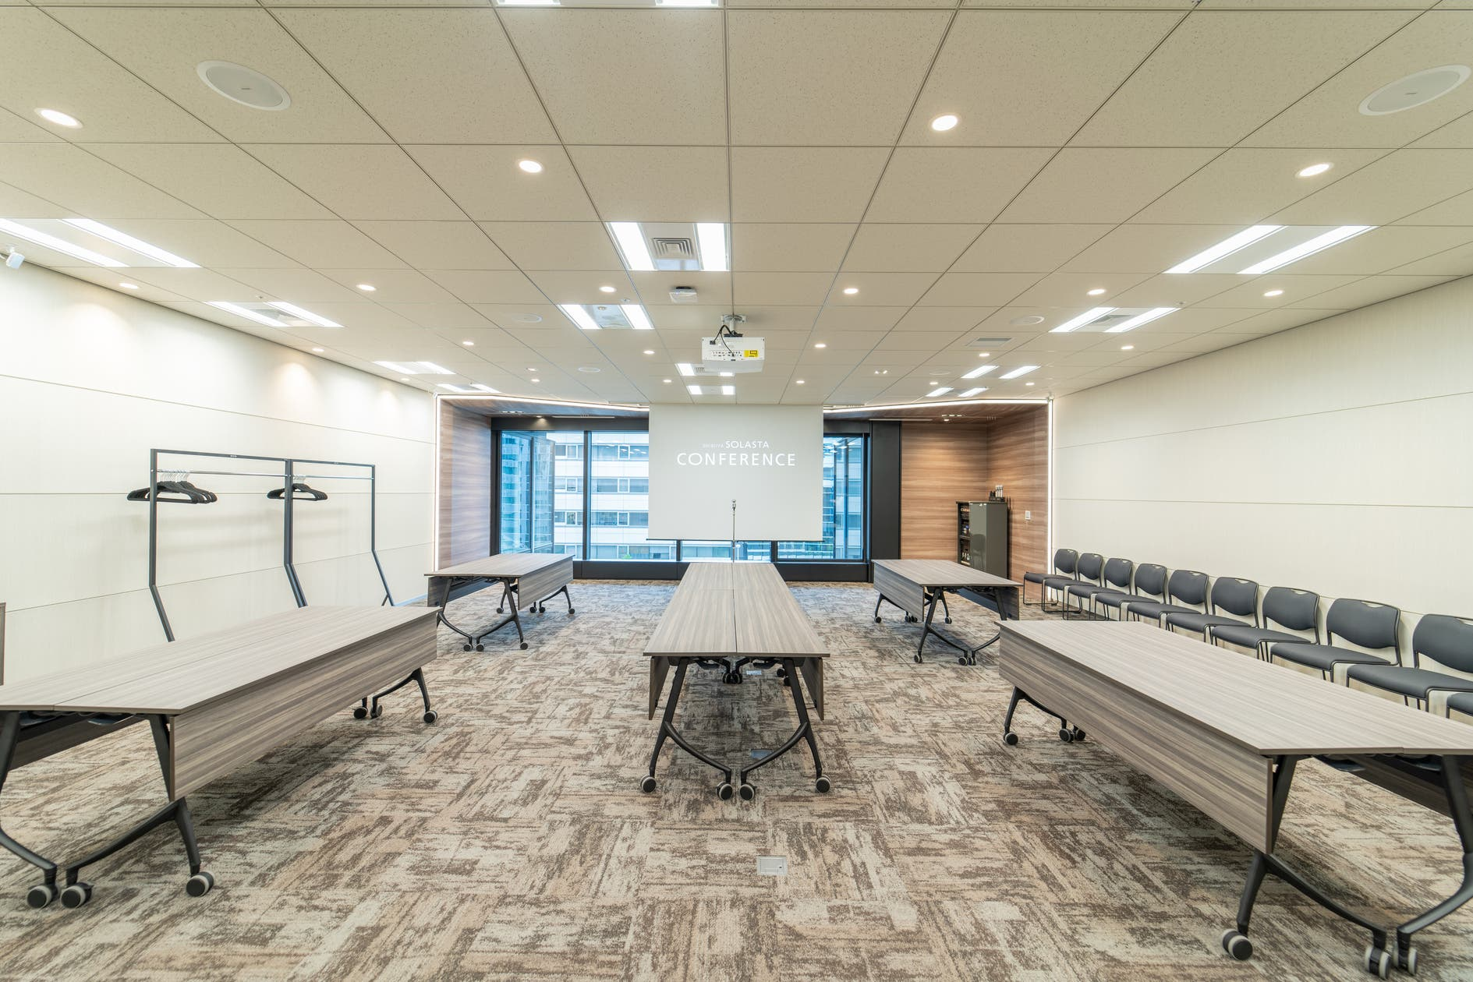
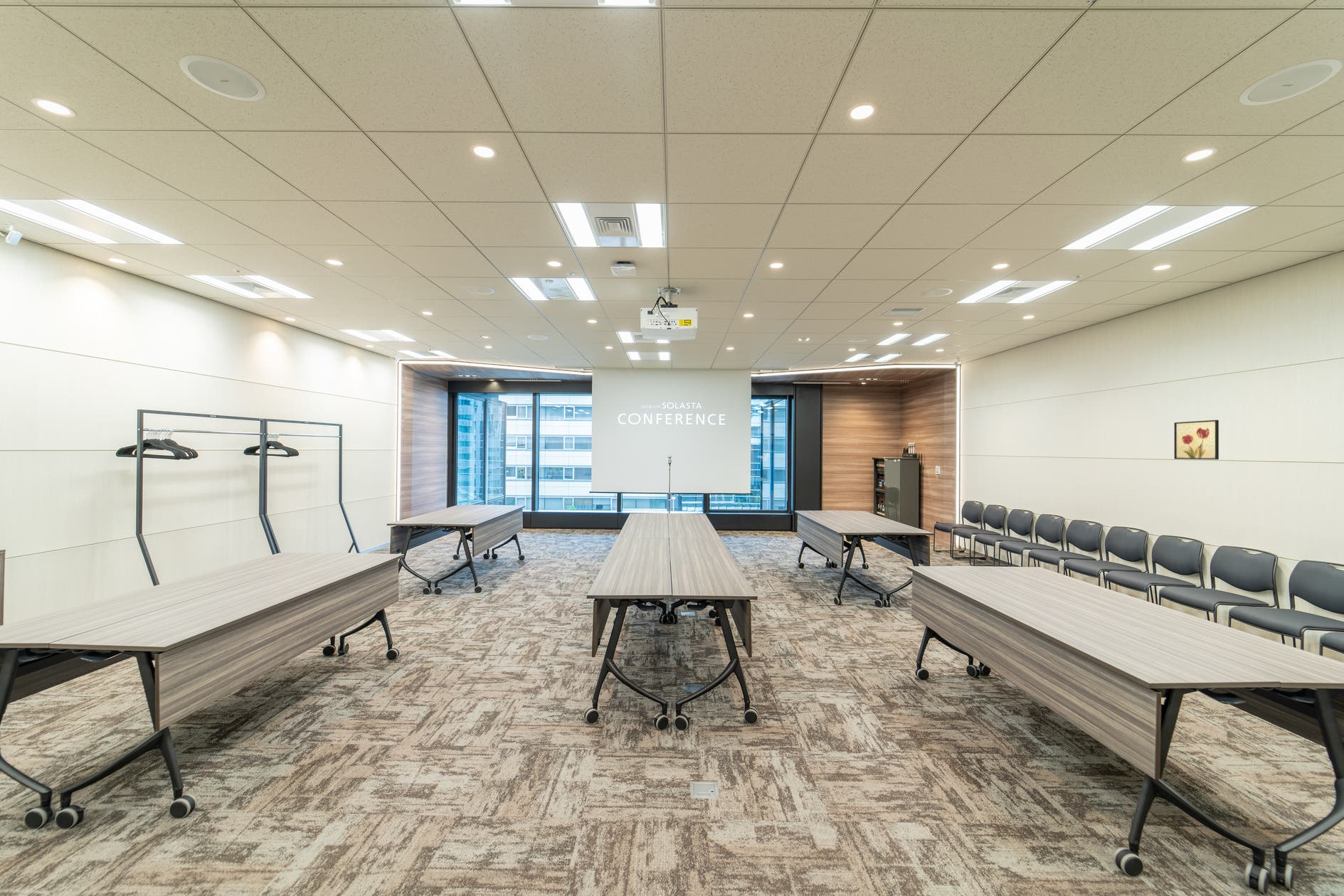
+ wall art [1173,420,1219,460]
